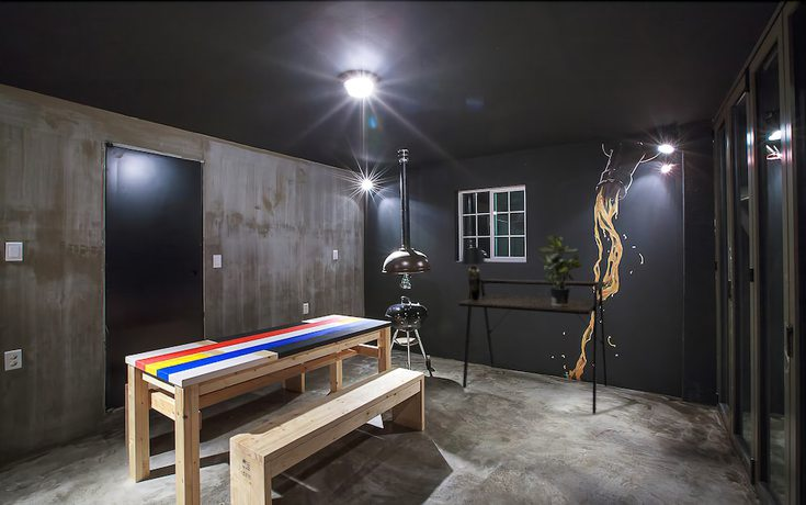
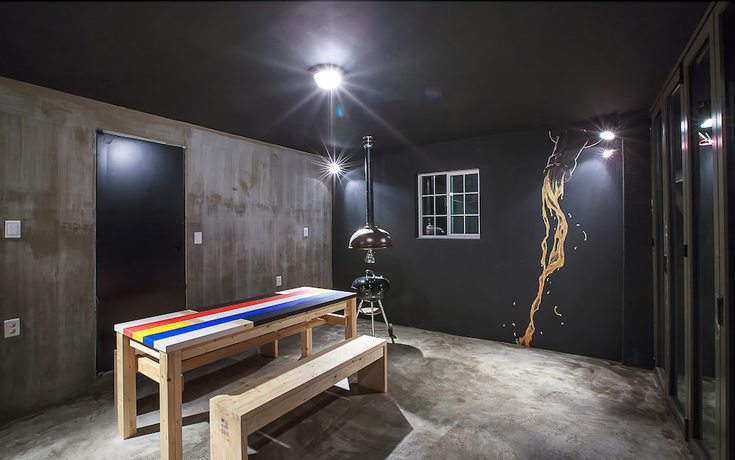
- desk [457,278,609,415]
- potted plant [538,233,583,306]
- table lamp [461,246,487,301]
